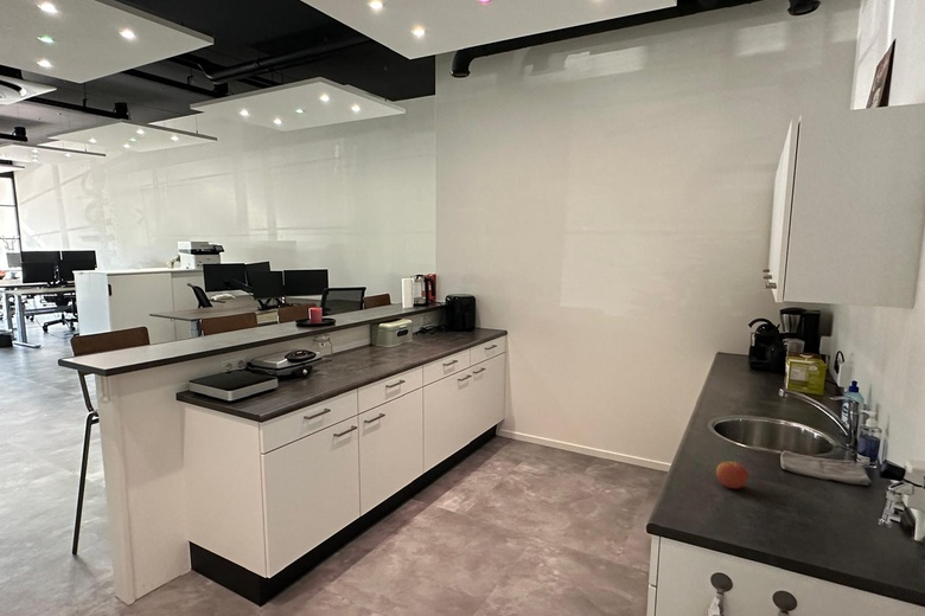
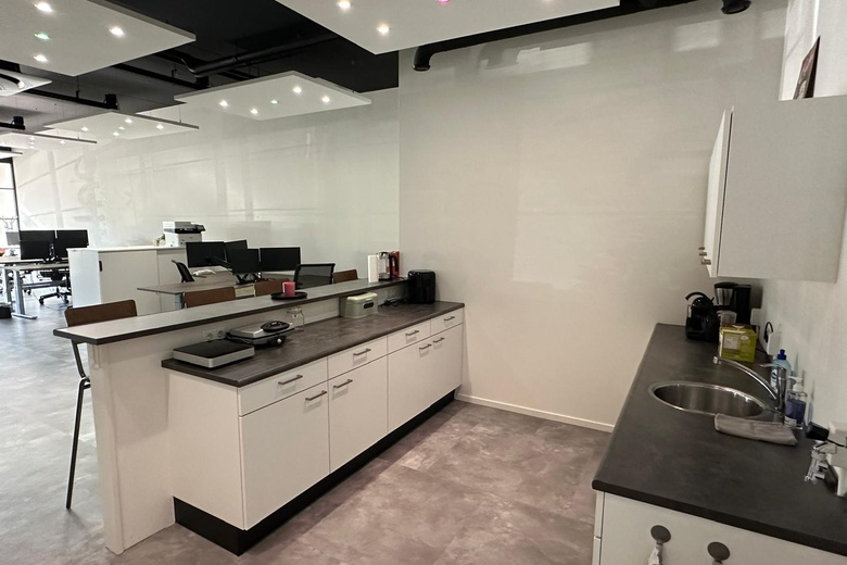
- apple [715,460,749,490]
